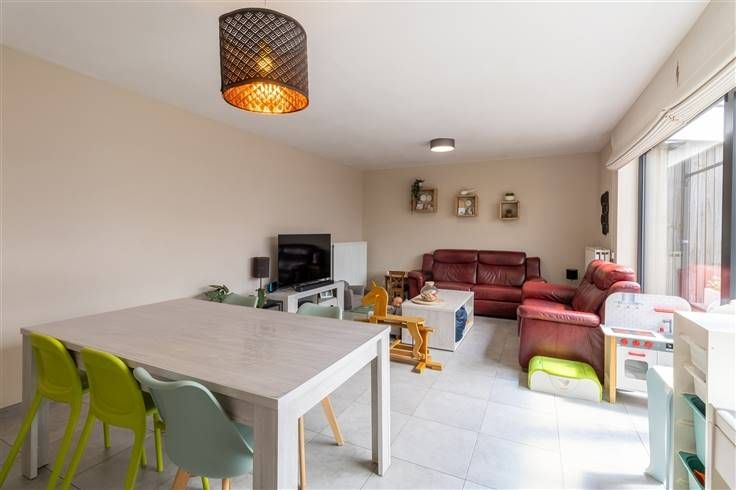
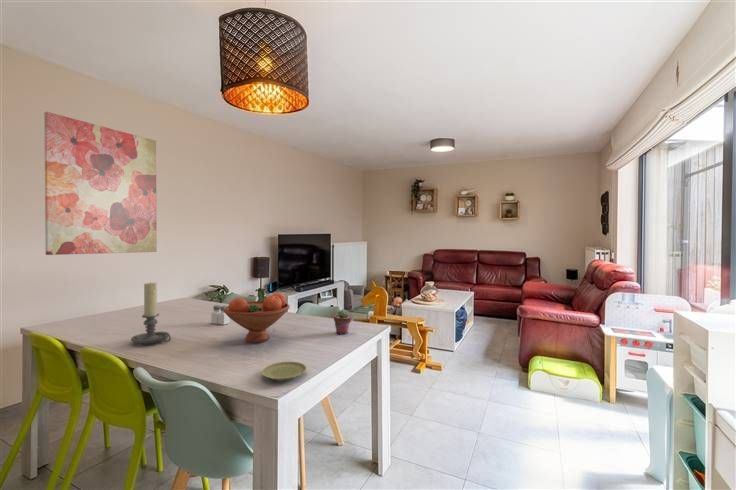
+ fruit bowl [223,292,291,344]
+ potted succulent [333,308,352,335]
+ plate [261,361,307,382]
+ wall art [43,111,157,256]
+ candle holder [130,281,172,345]
+ salt and pepper shaker [210,304,231,326]
